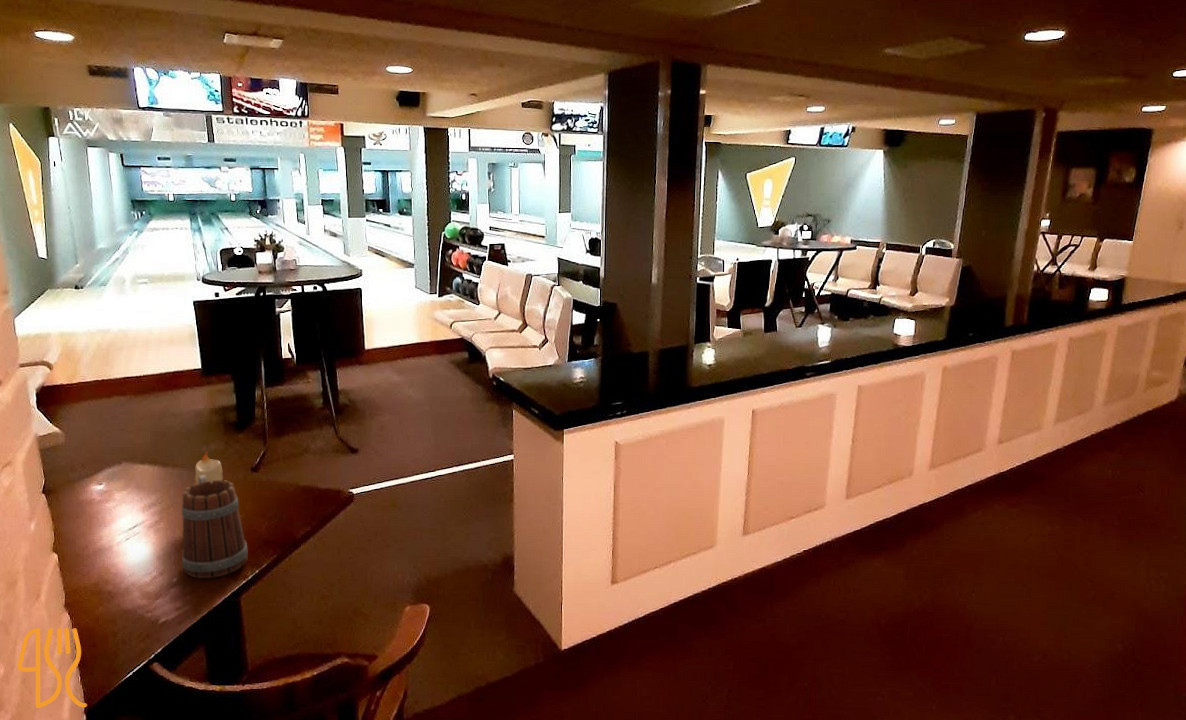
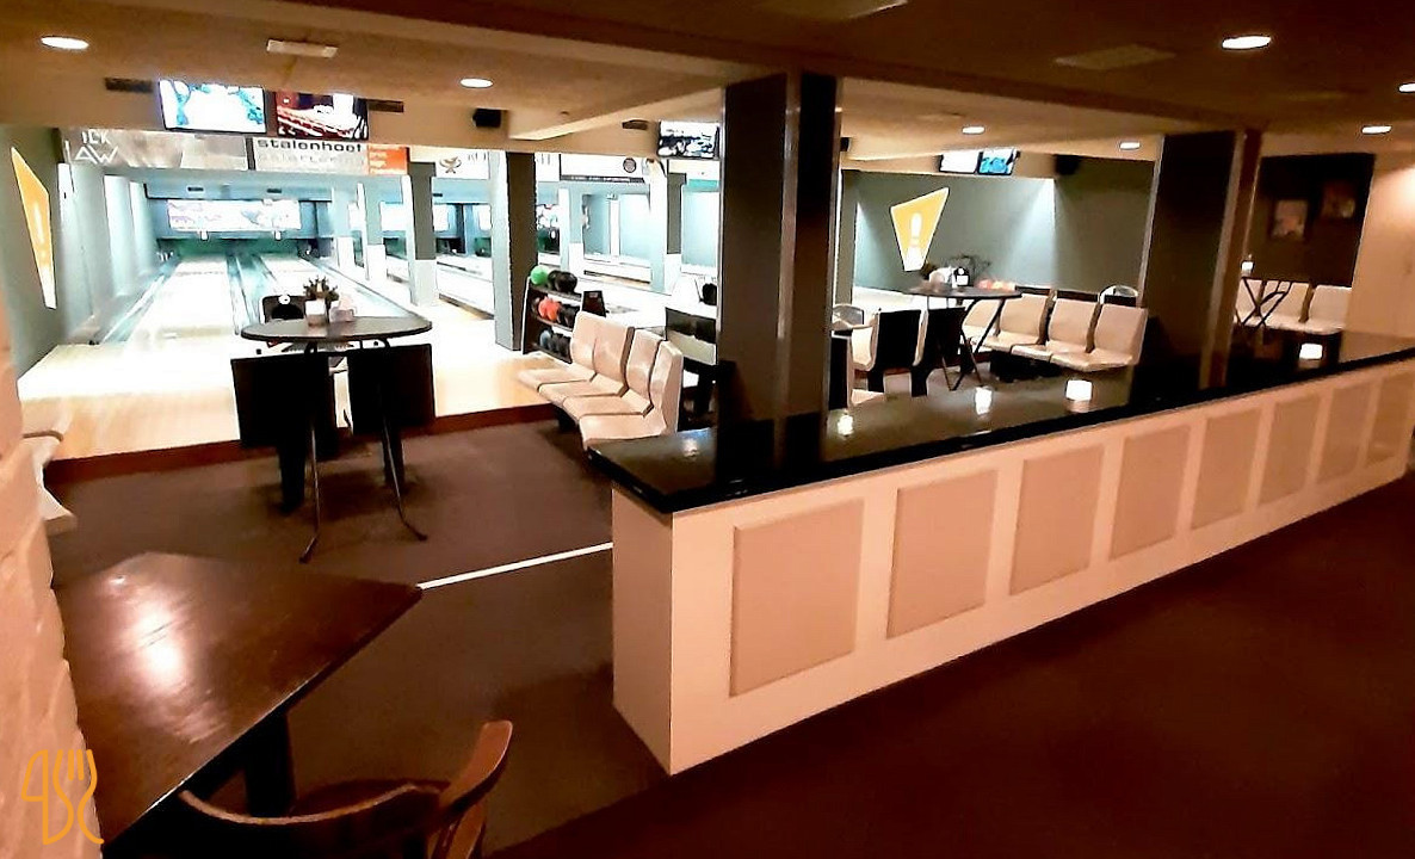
- candle [195,450,224,484]
- beer mug [181,475,249,579]
